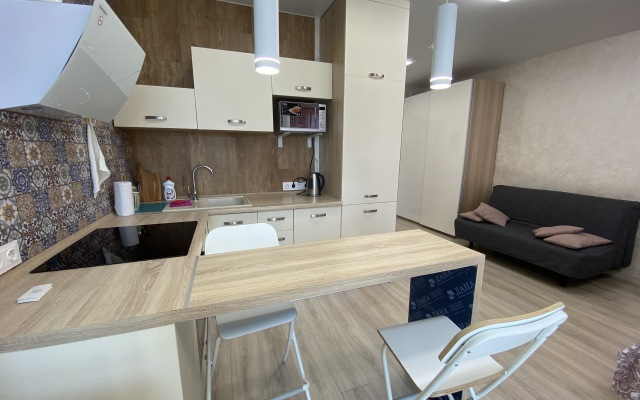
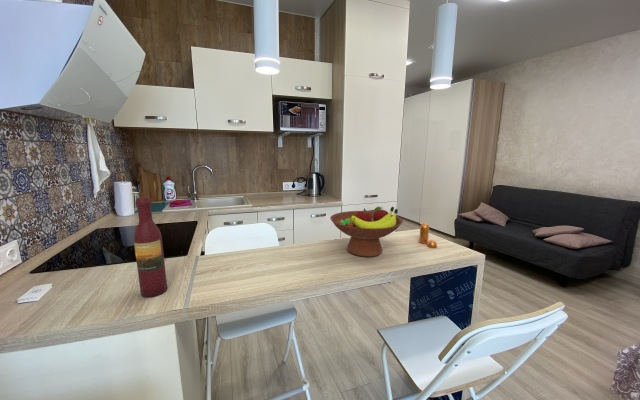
+ pepper shaker [418,222,438,249]
+ wine bottle [133,196,168,298]
+ fruit bowl [329,206,404,258]
